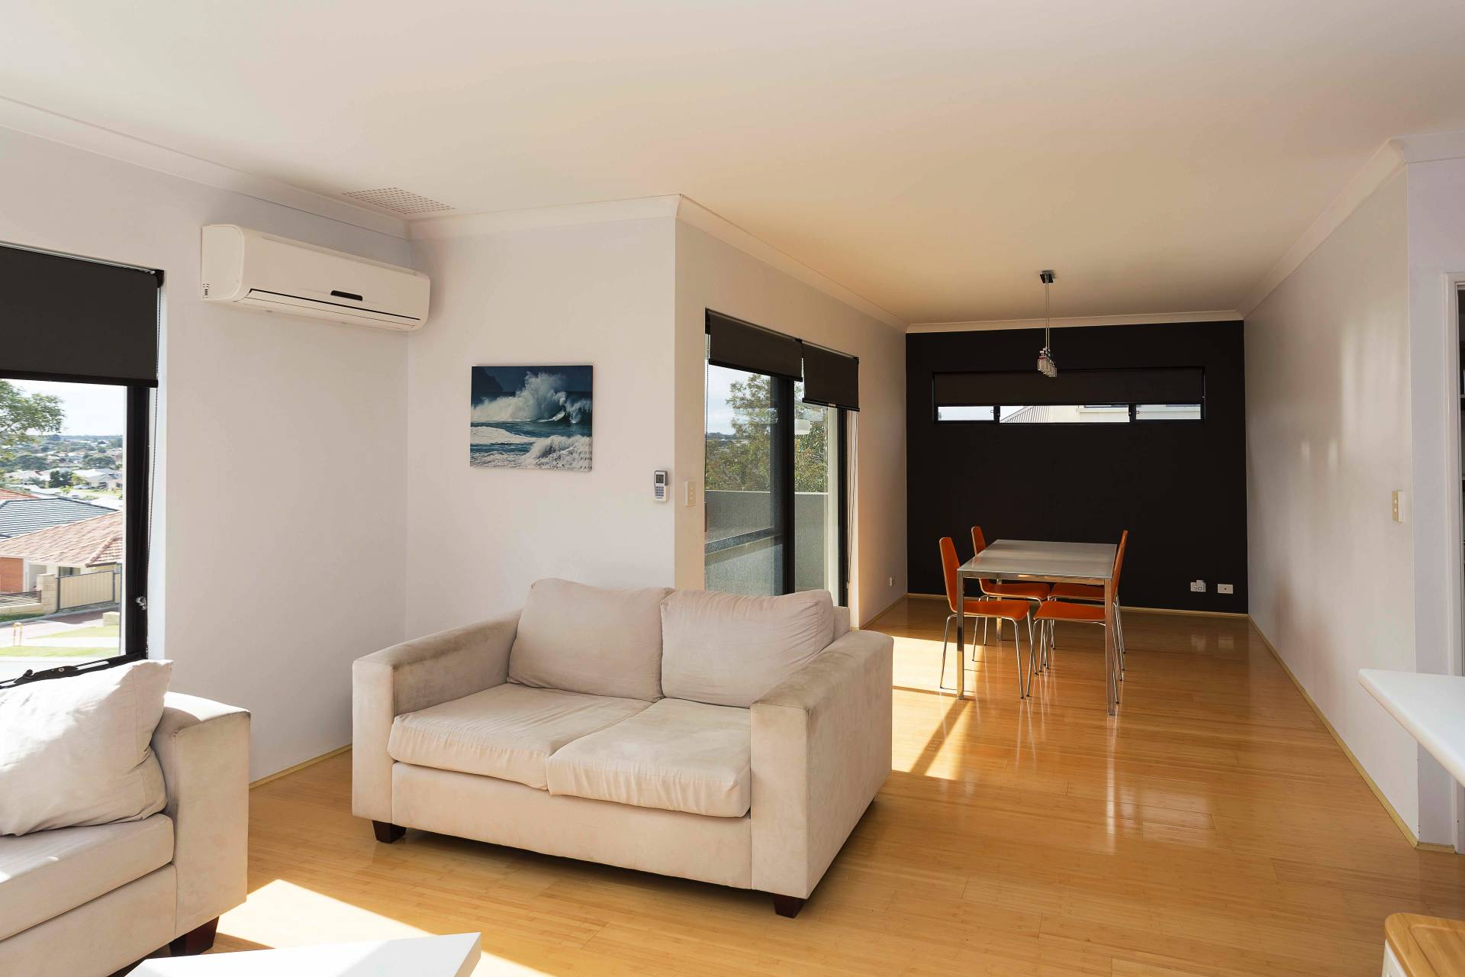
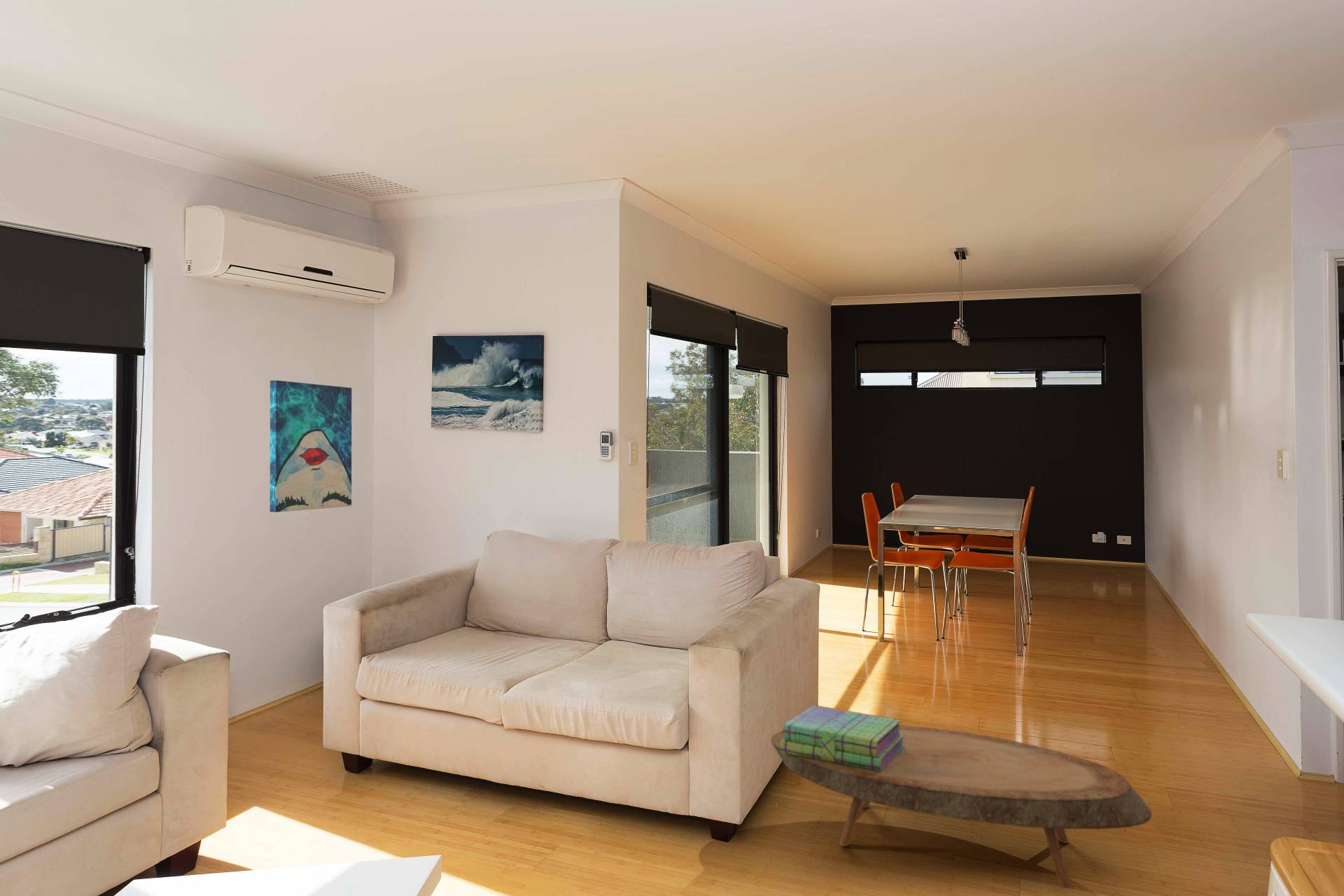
+ wall art [269,379,352,513]
+ stack of books [779,705,904,771]
+ coffee table [770,724,1153,889]
